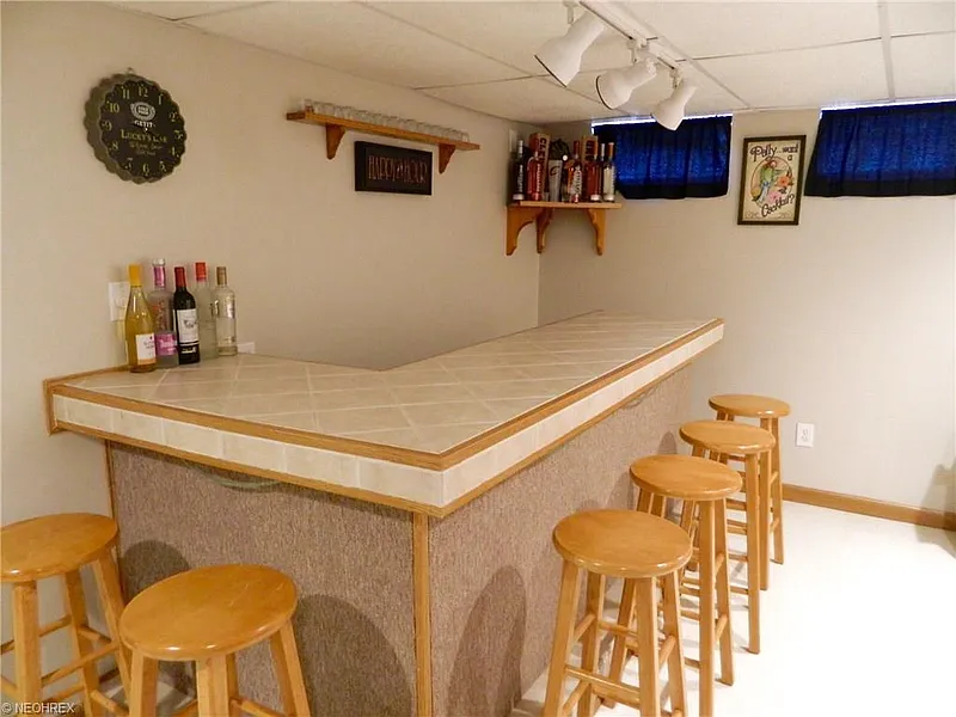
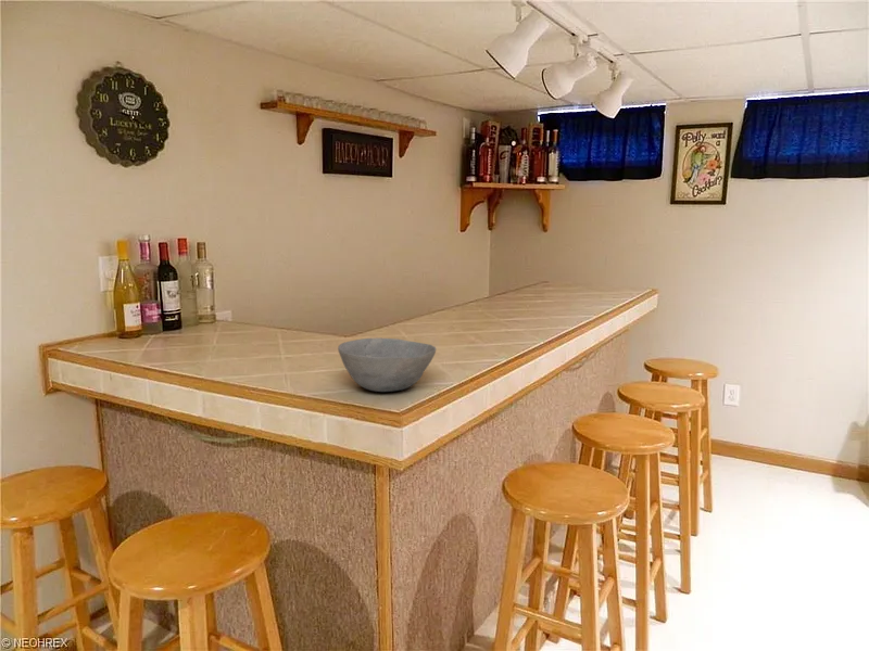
+ bowl [337,336,437,393]
